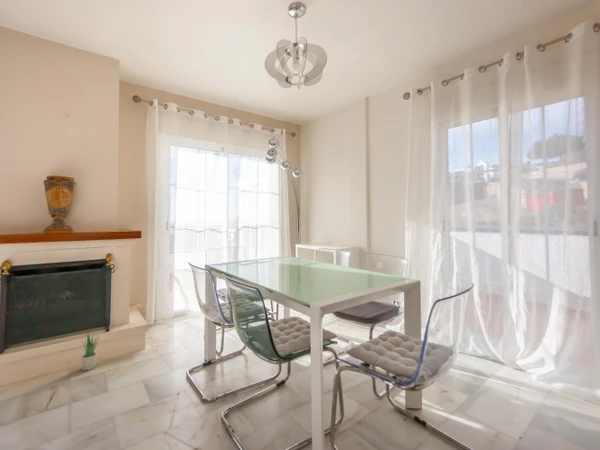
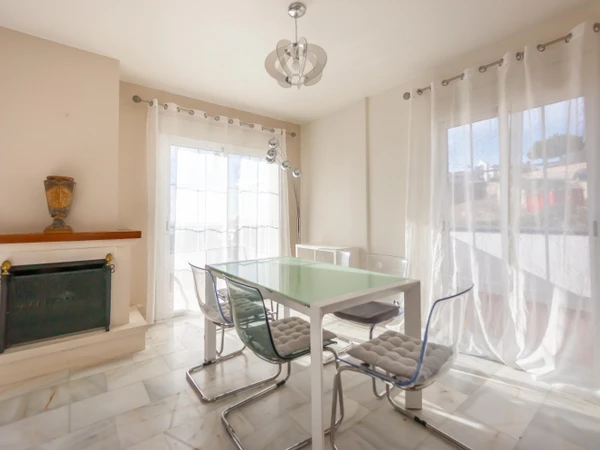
- potted plant [80,333,100,372]
